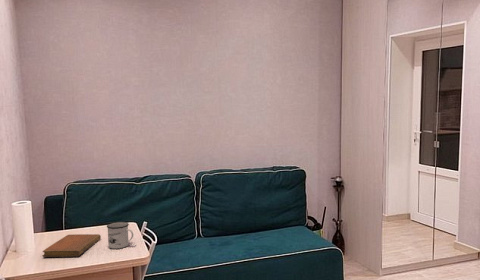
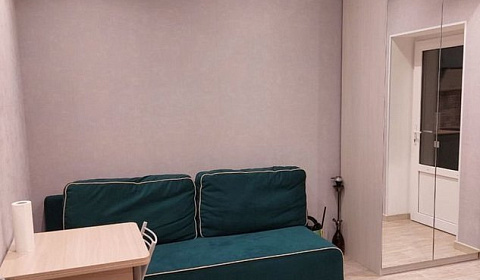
- notebook [42,233,102,258]
- mug [106,221,134,250]
